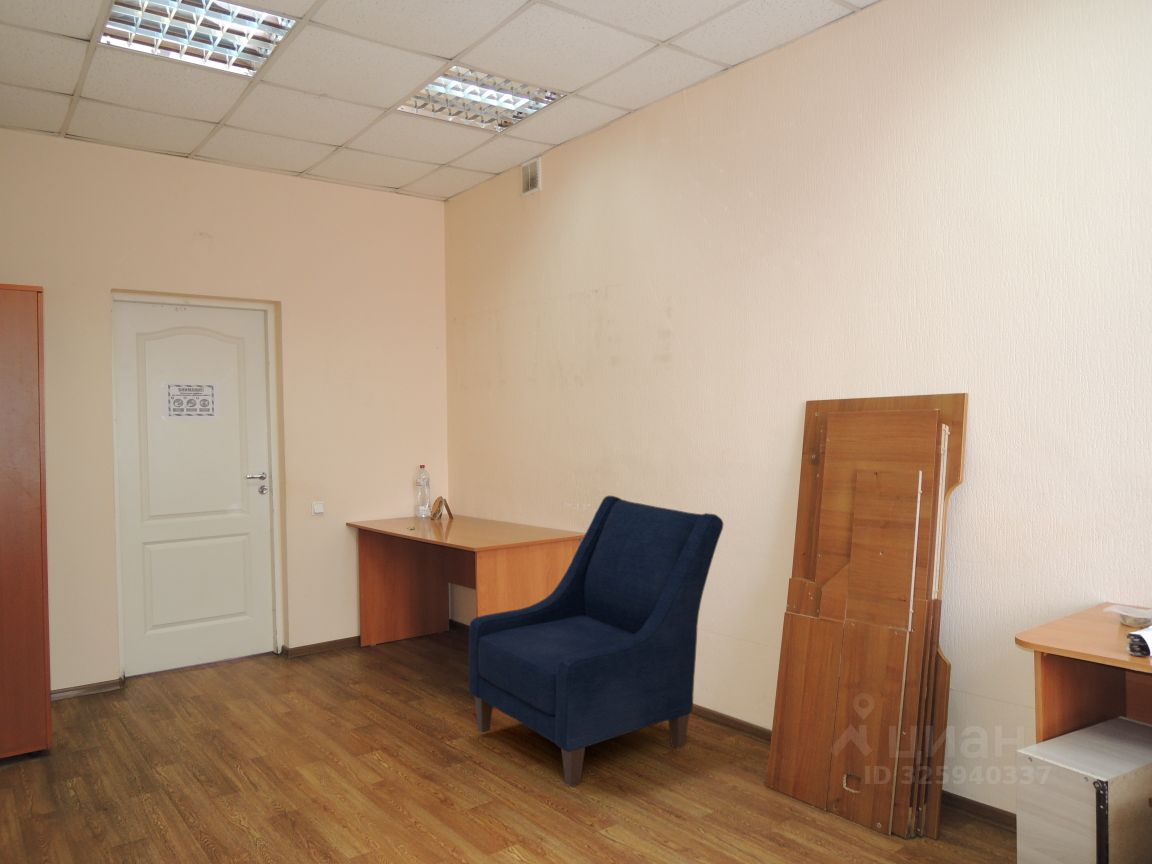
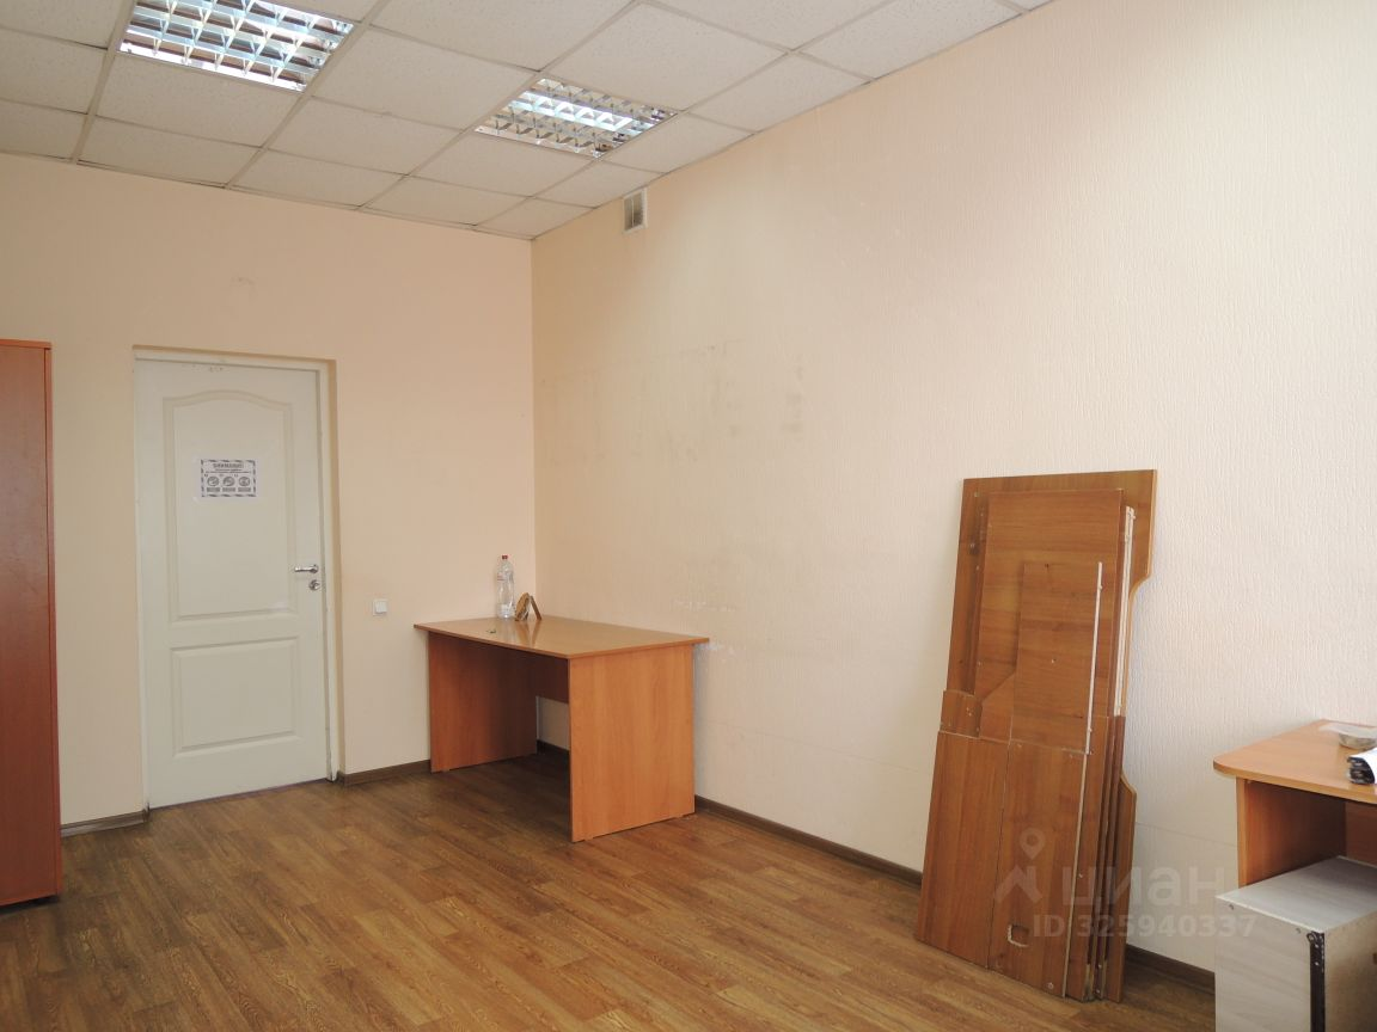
- chair [467,495,724,788]
